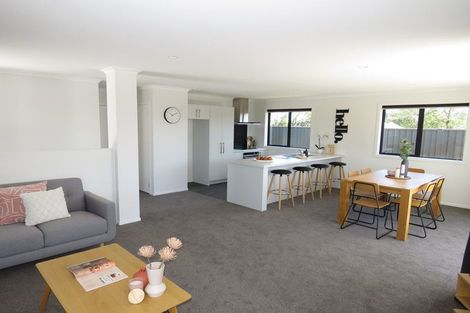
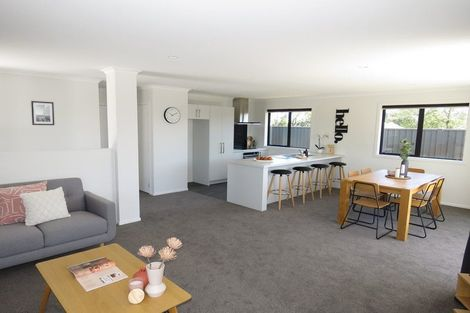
+ wall art [30,100,55,126]
